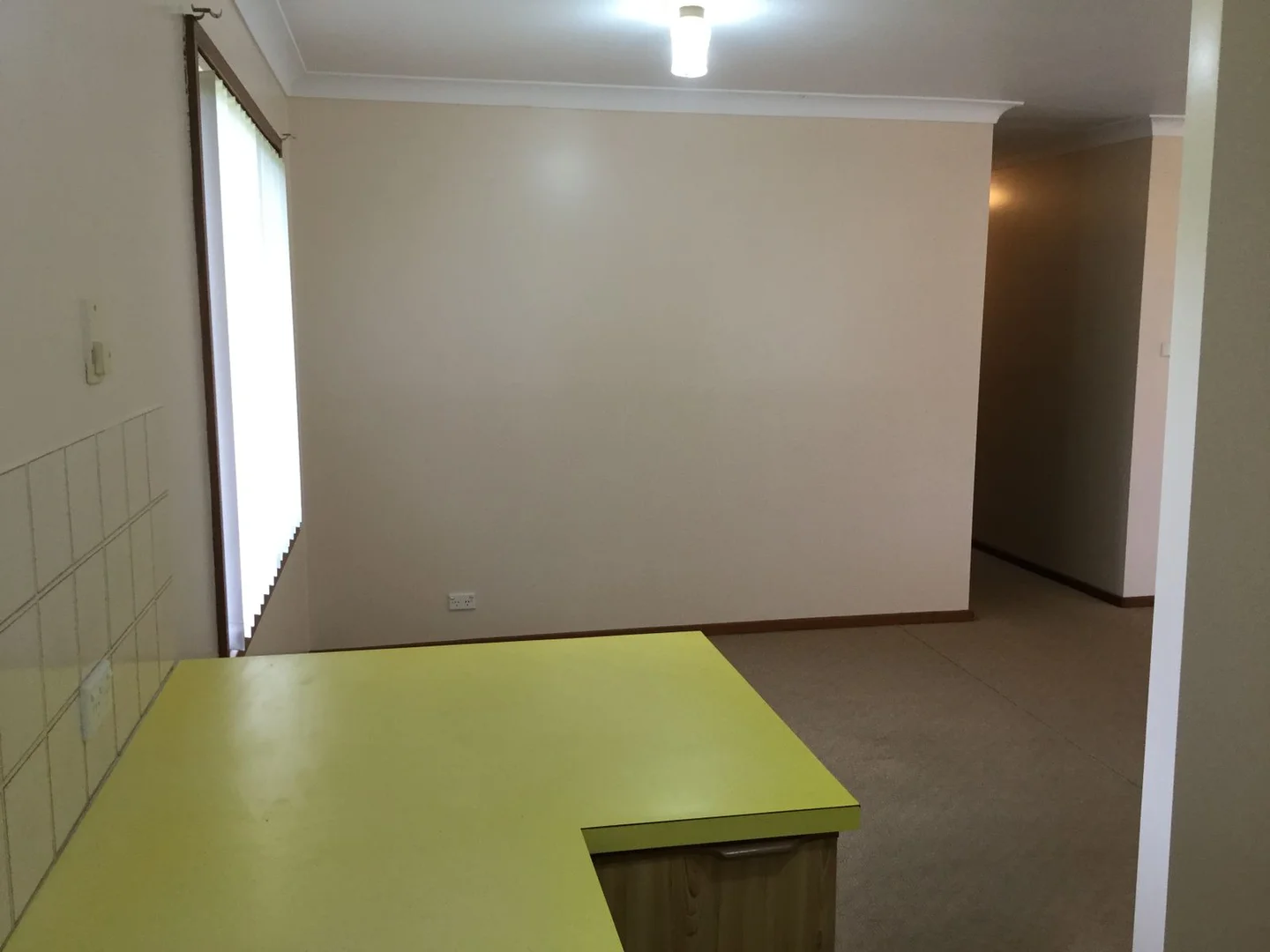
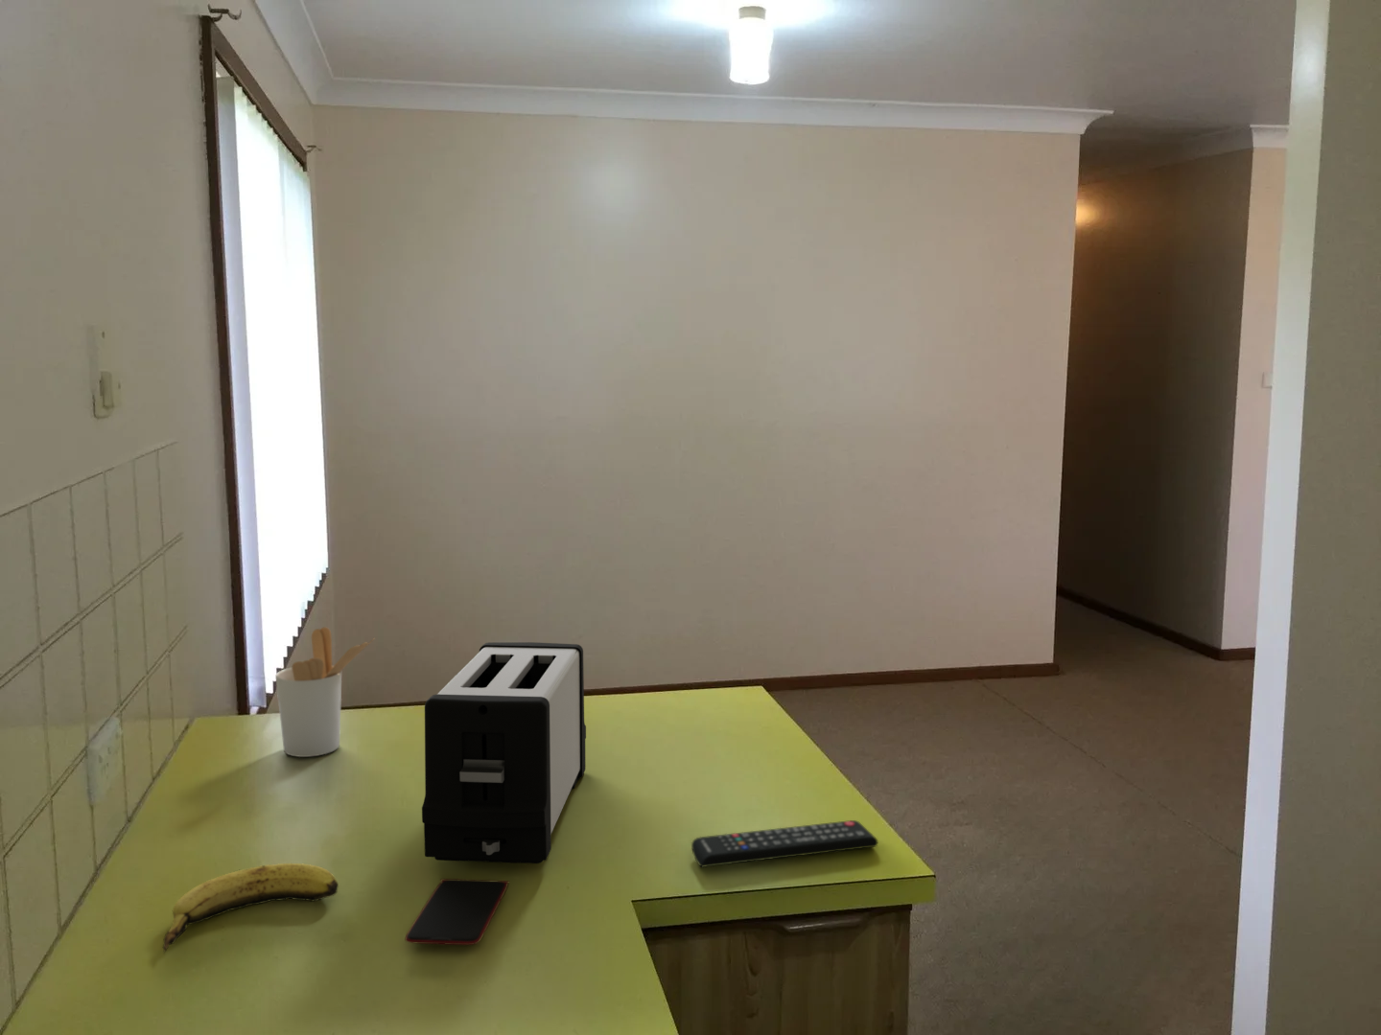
+ banana [162,862,339,956]
+ remote control [690,820,879,869]
+ utensil holder [274,626,376,758]
+ smartphone [403,877,510,946]
+ toaster [421,641,587,864]
